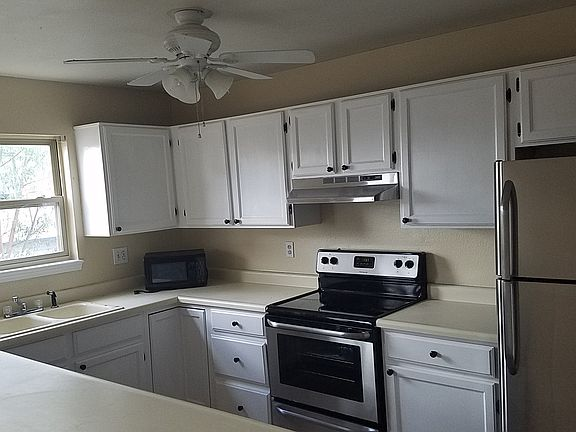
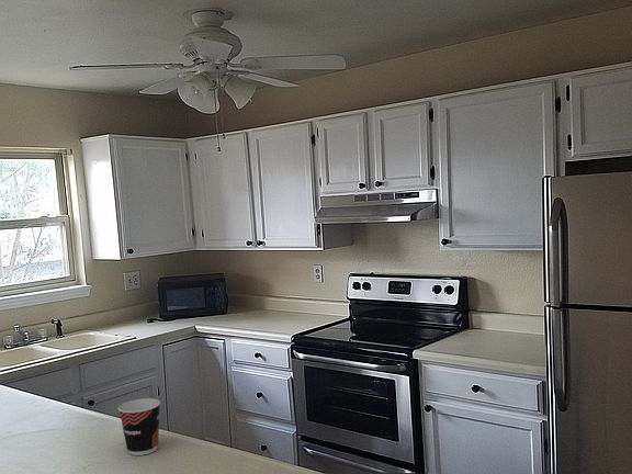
+ cup [117,397,161,456]
